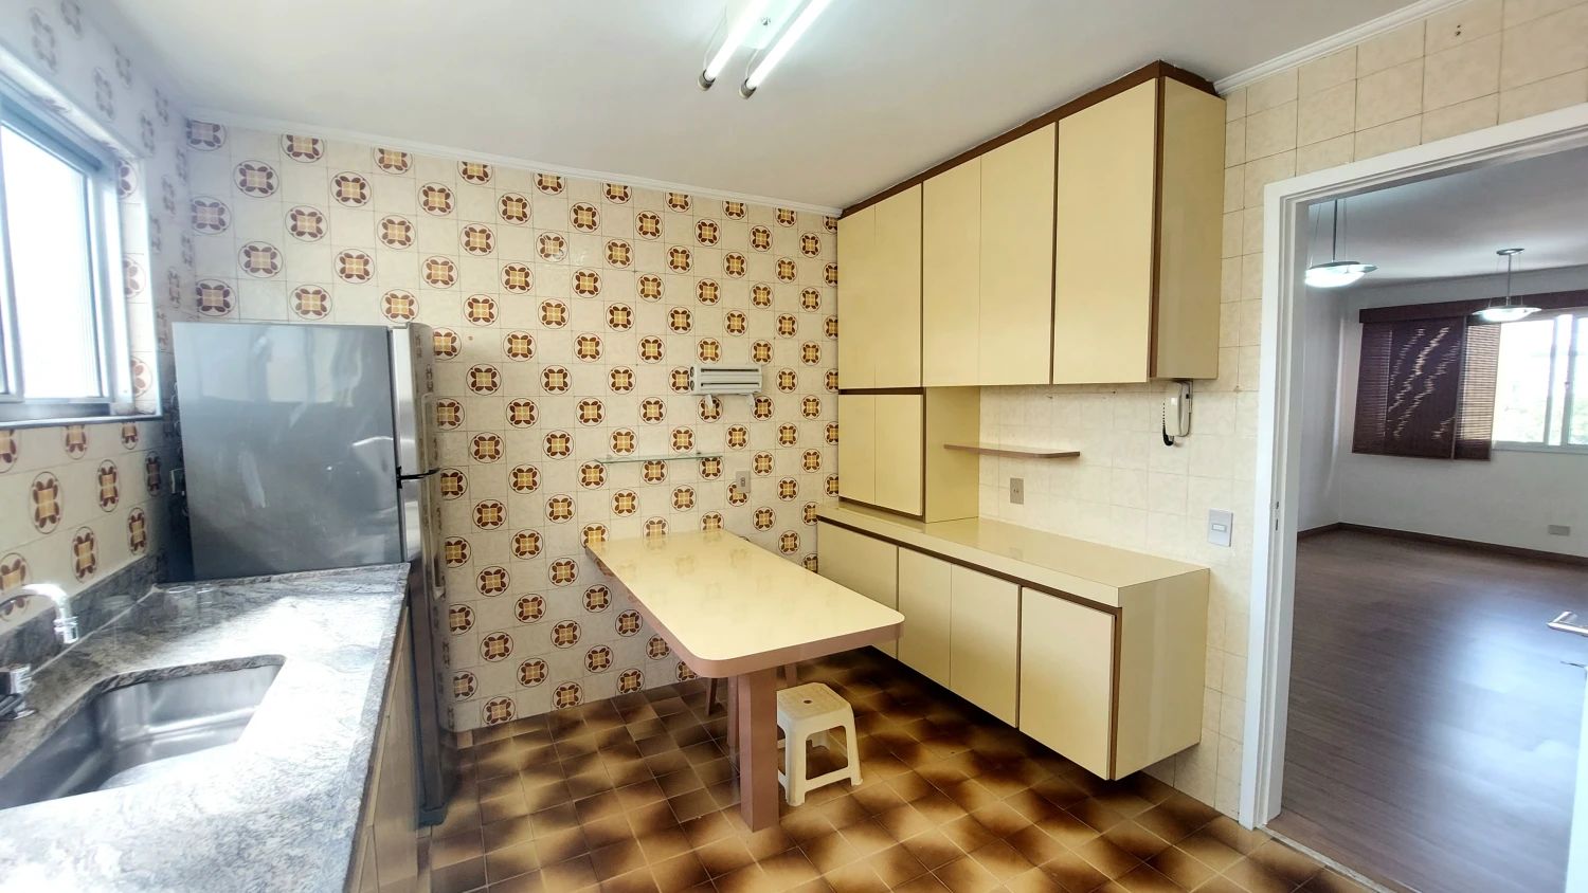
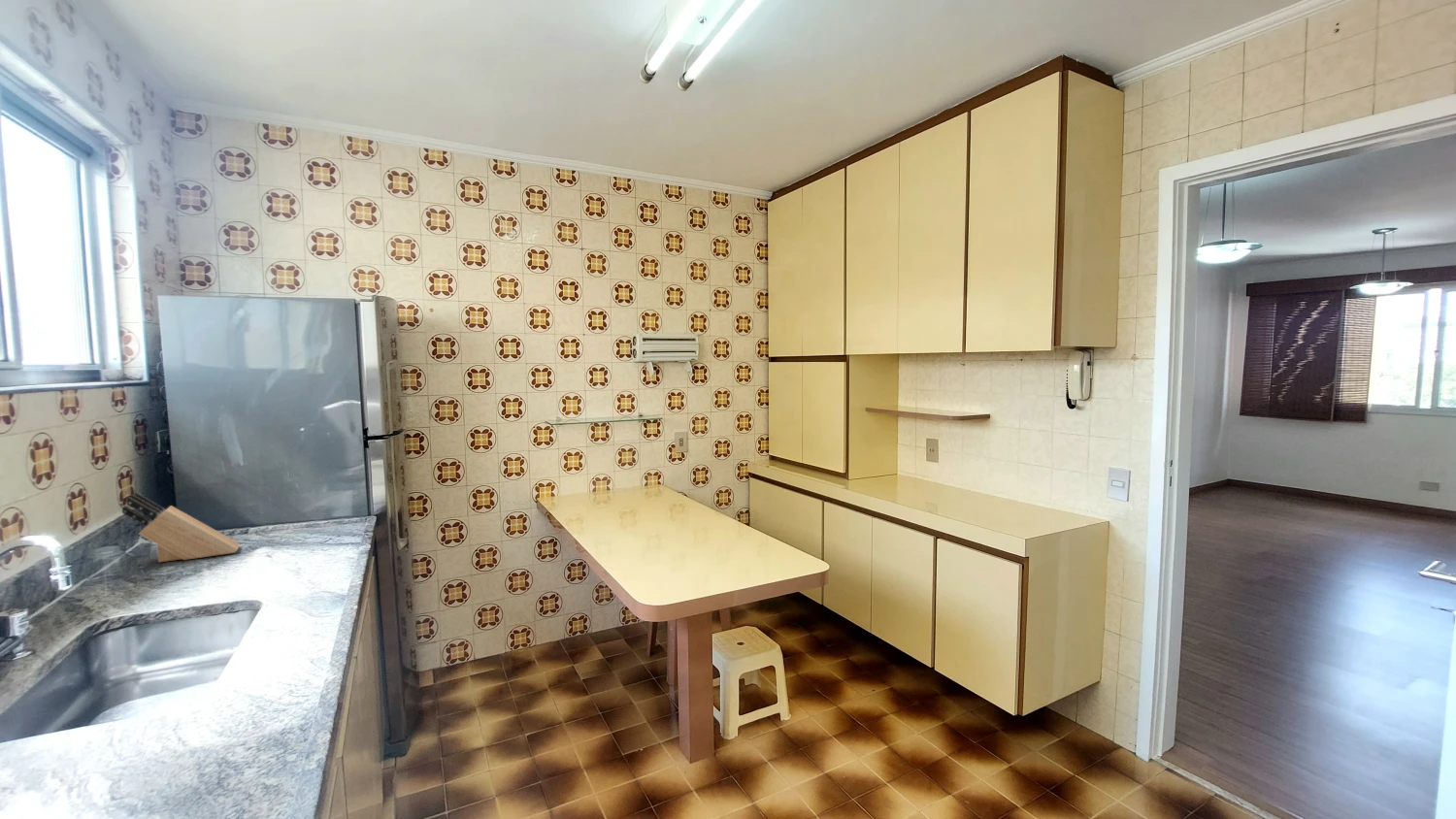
+ knife block [121,491,241,563]
